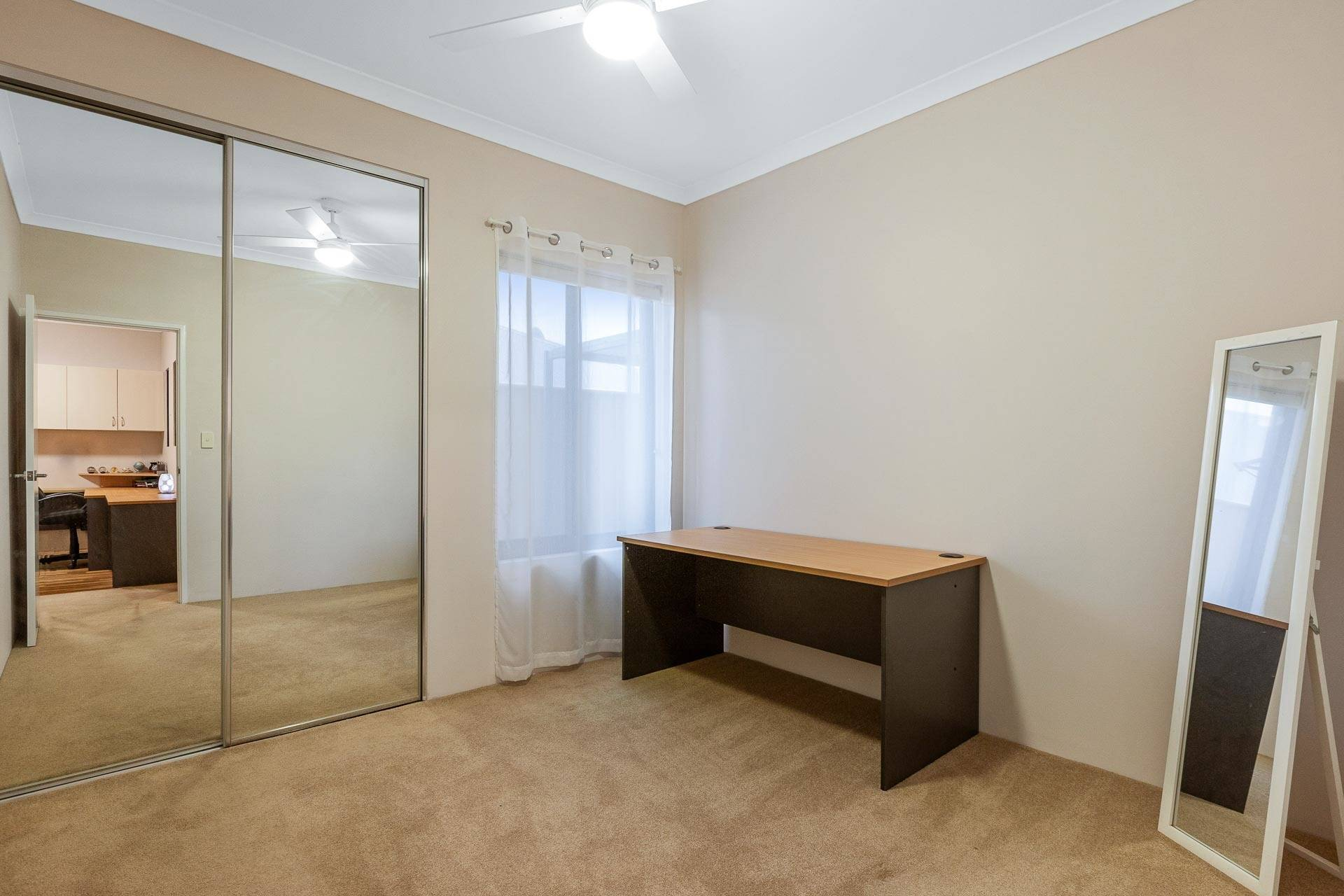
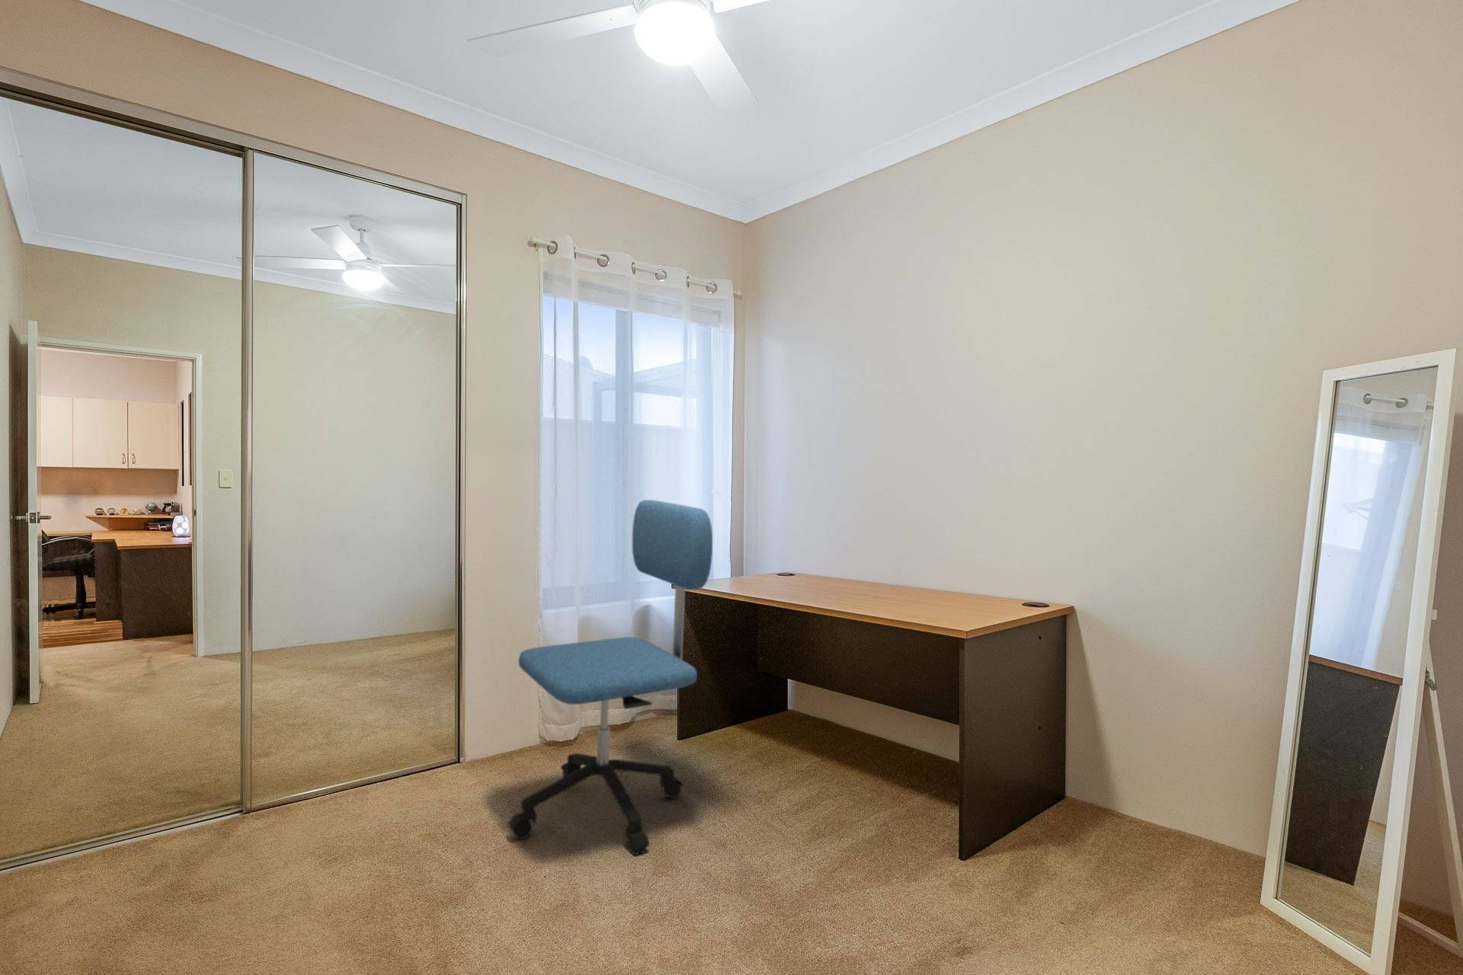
+ office chair [507,498,713,856]
